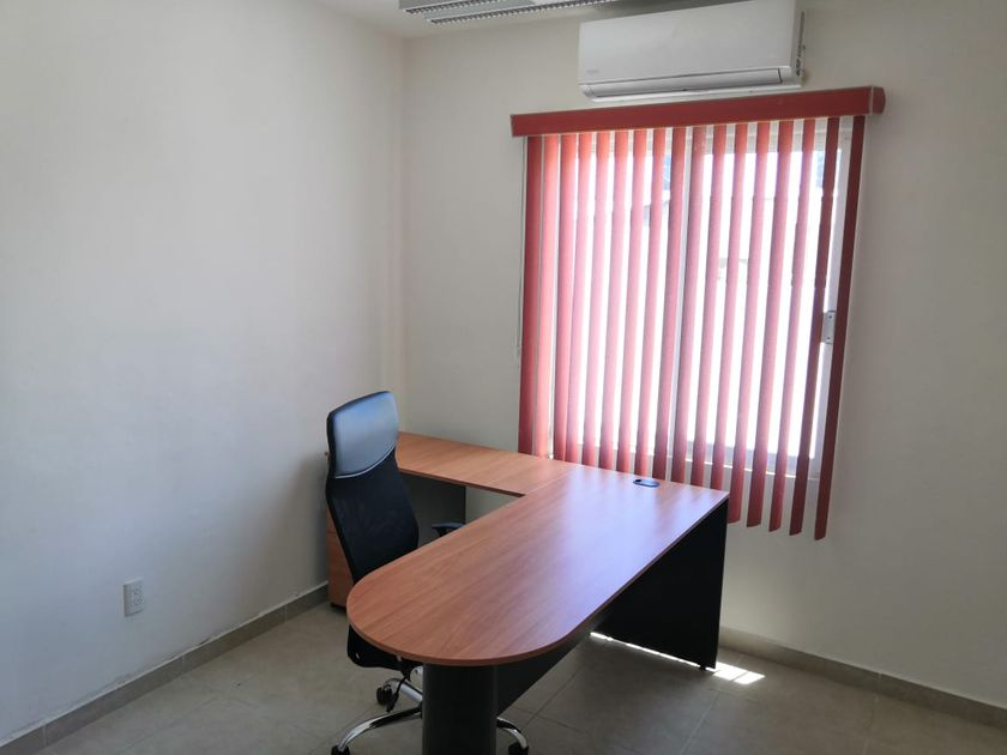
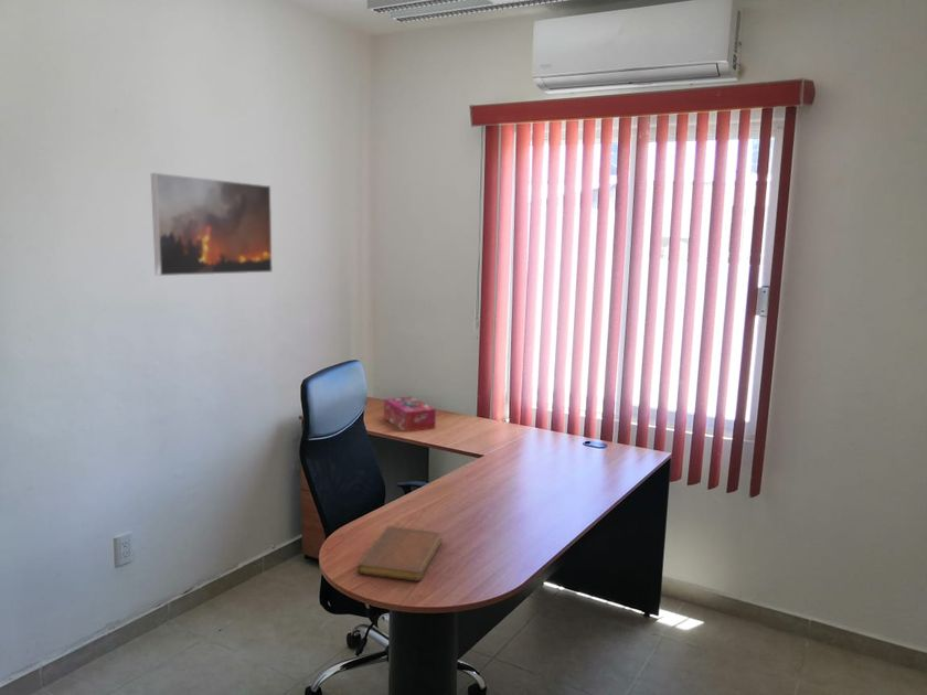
+ notebook [356,525,444,582]
+ tissue box [383,396,437,434]
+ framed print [150,172,274,277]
